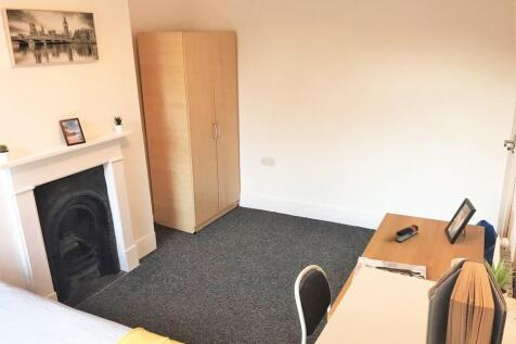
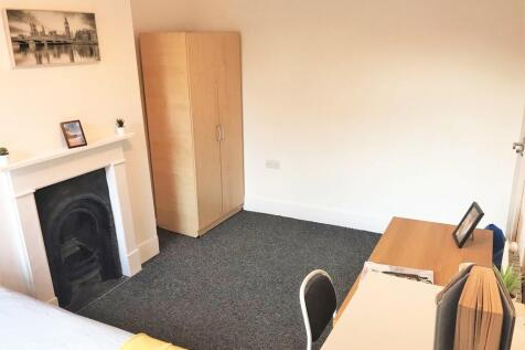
- stapler [395,224,420,243]
